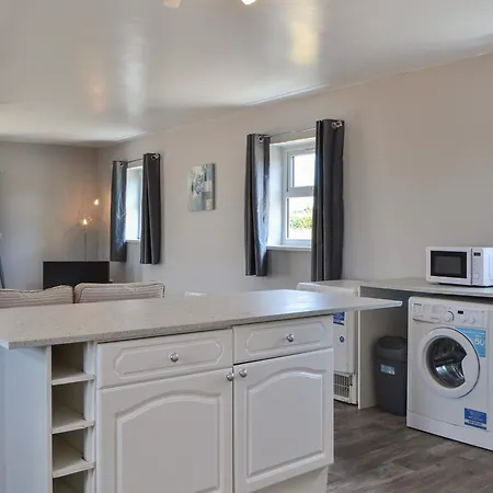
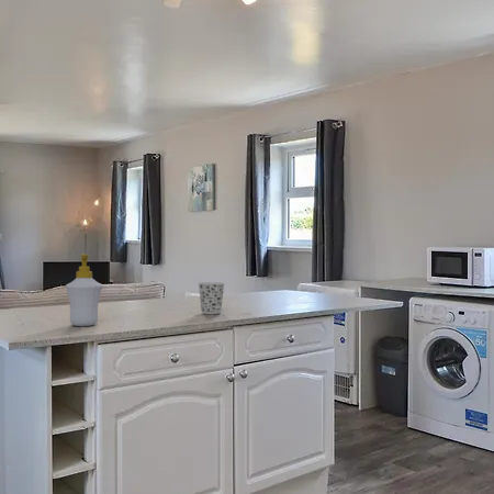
+ cup [198,281,226,315]
+ soap bottle [65,252,103,327]
